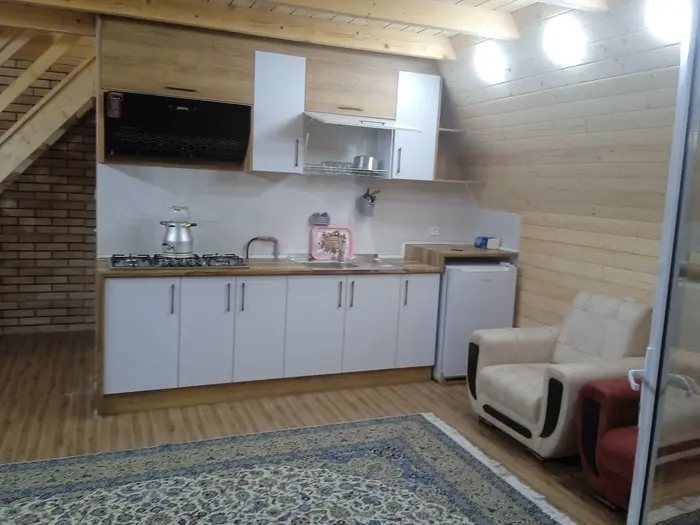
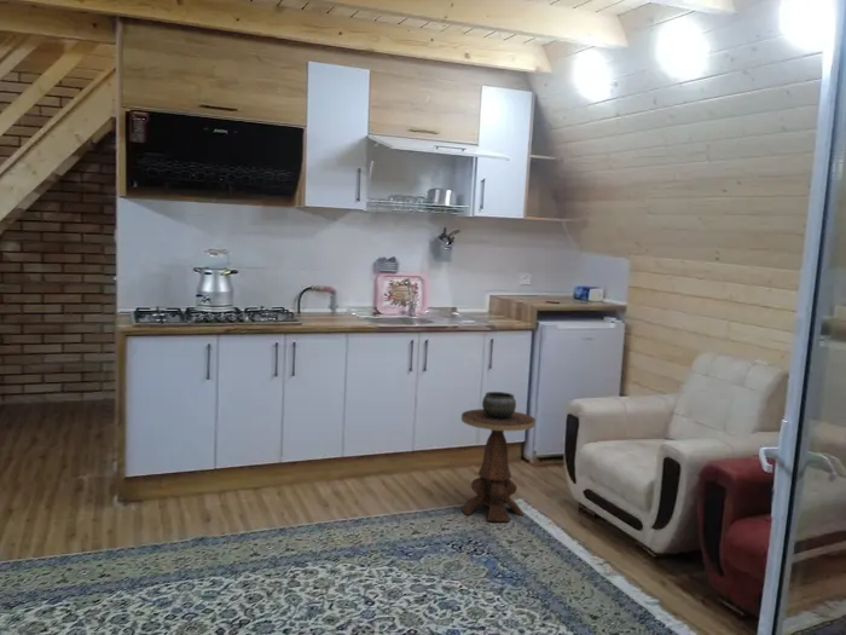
+ side table [460,391,537,523]
